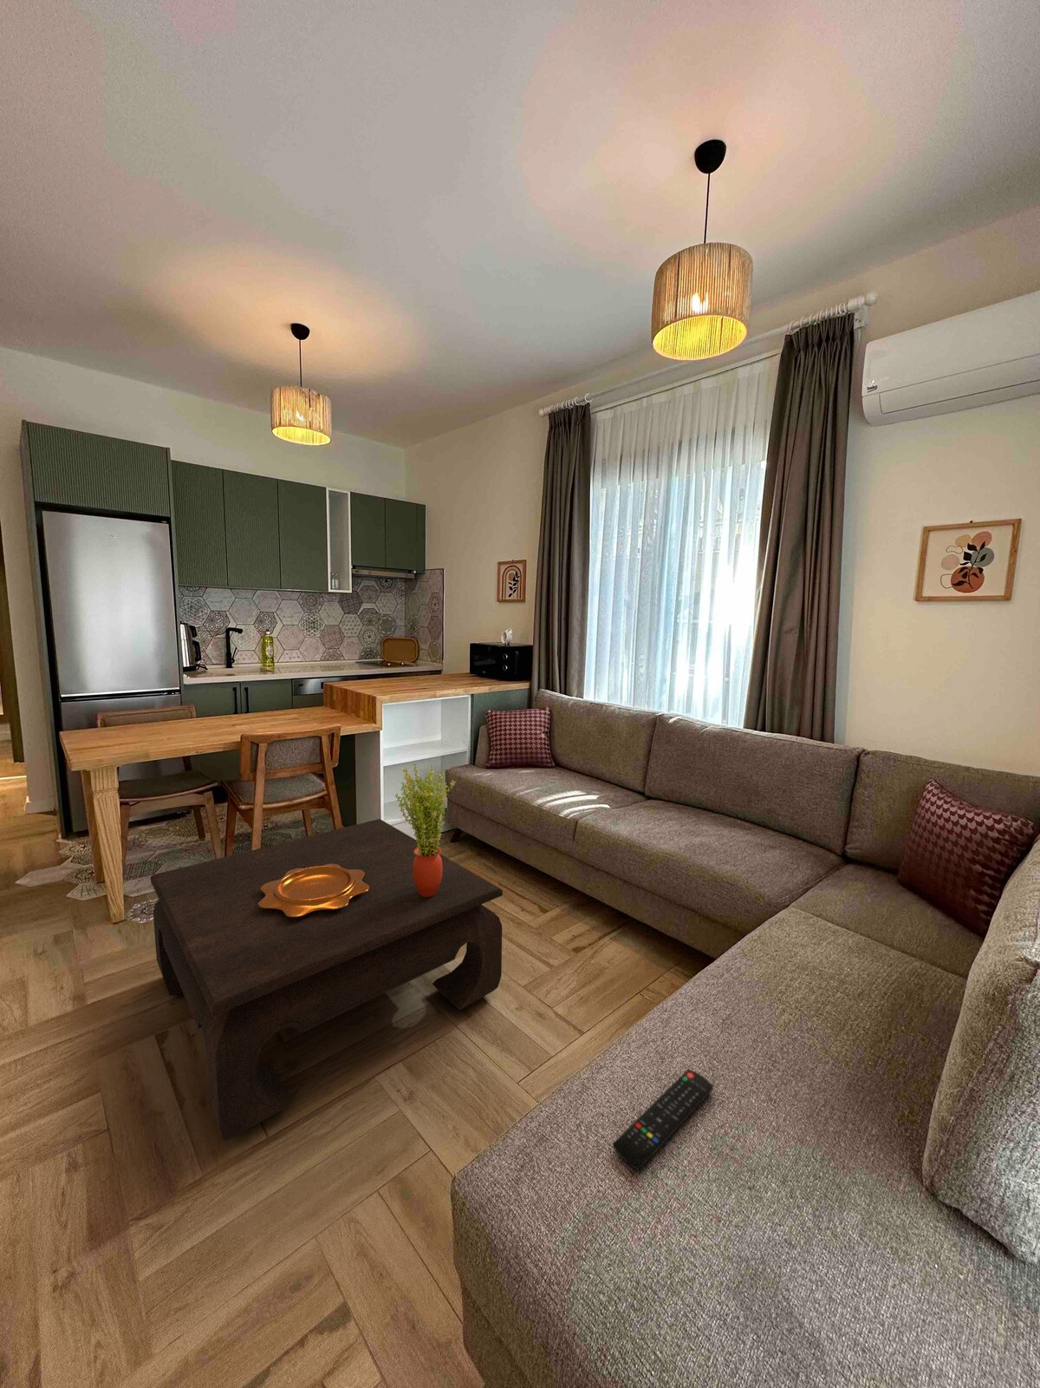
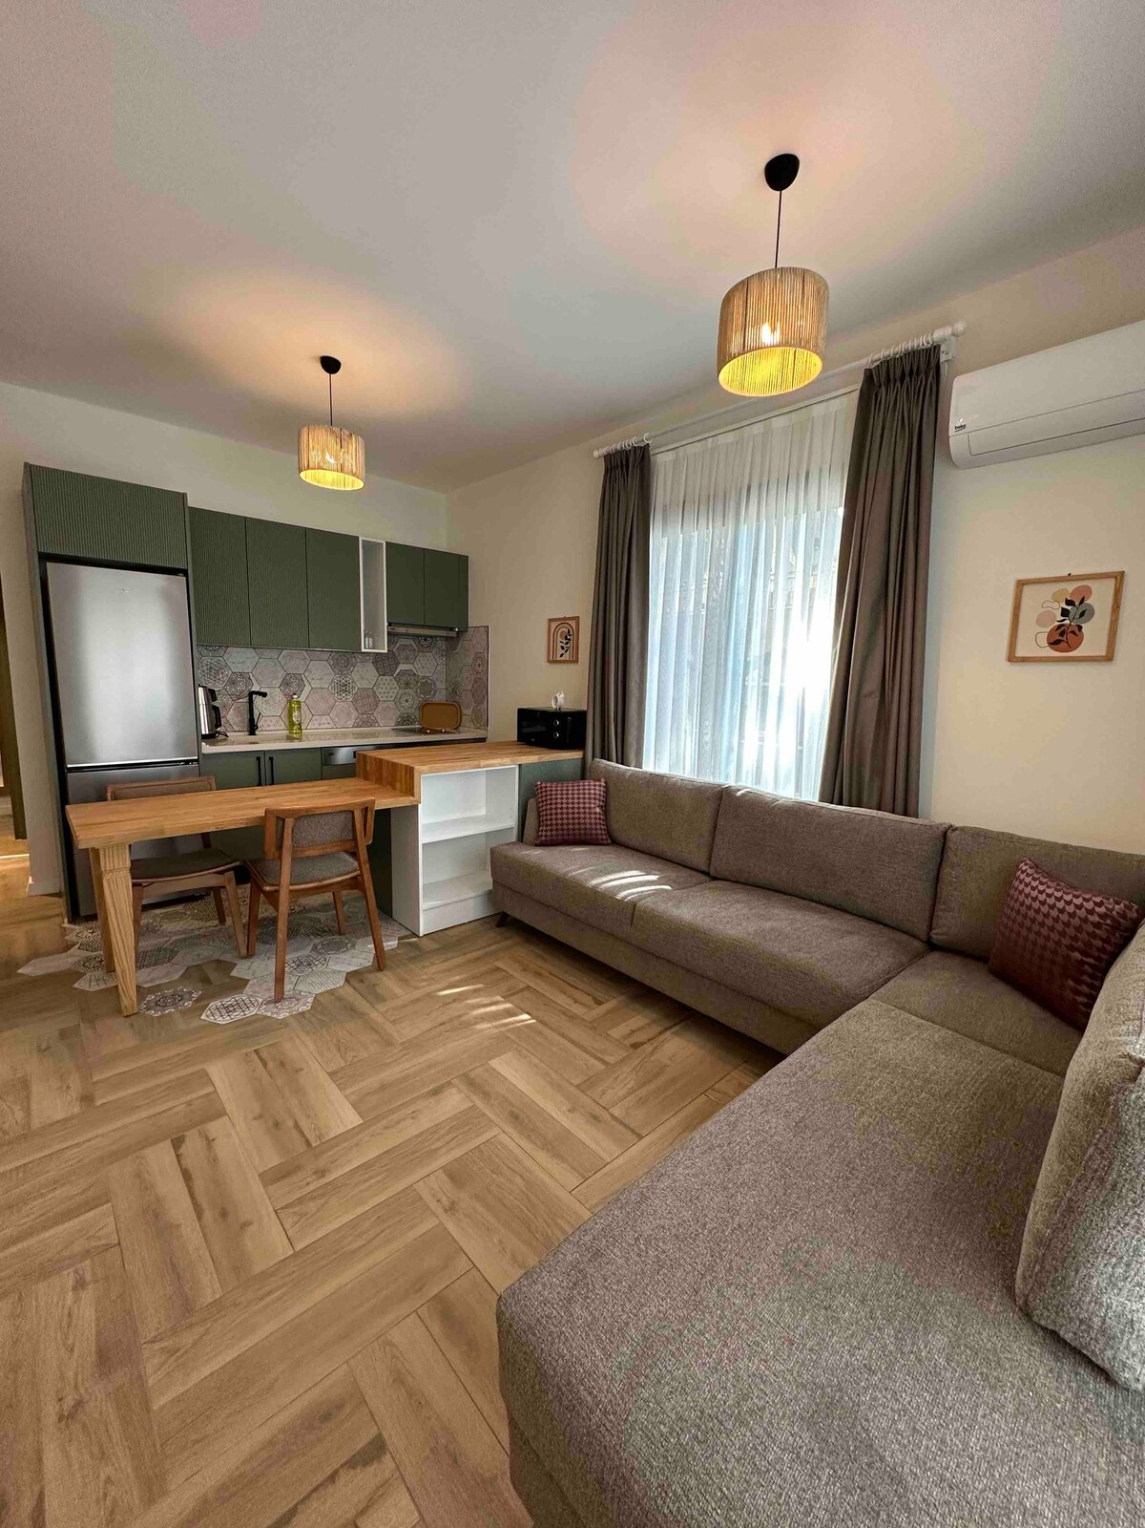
- coffee table [150,819,504,1142]
- remote control [612,1068,714,1172]
- potted plant [394,763,456,897]
- decorative bowl [258,864,369,917]
